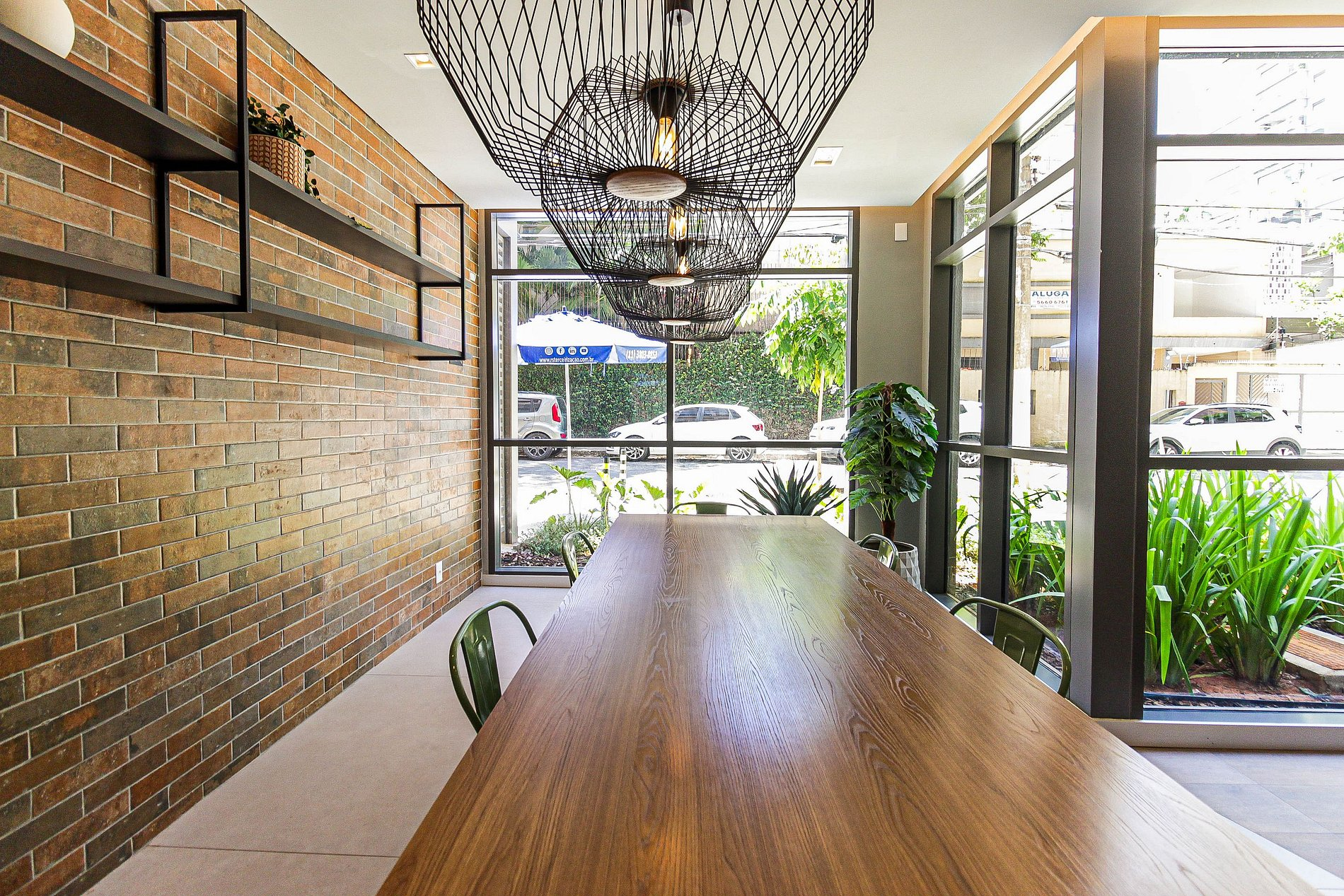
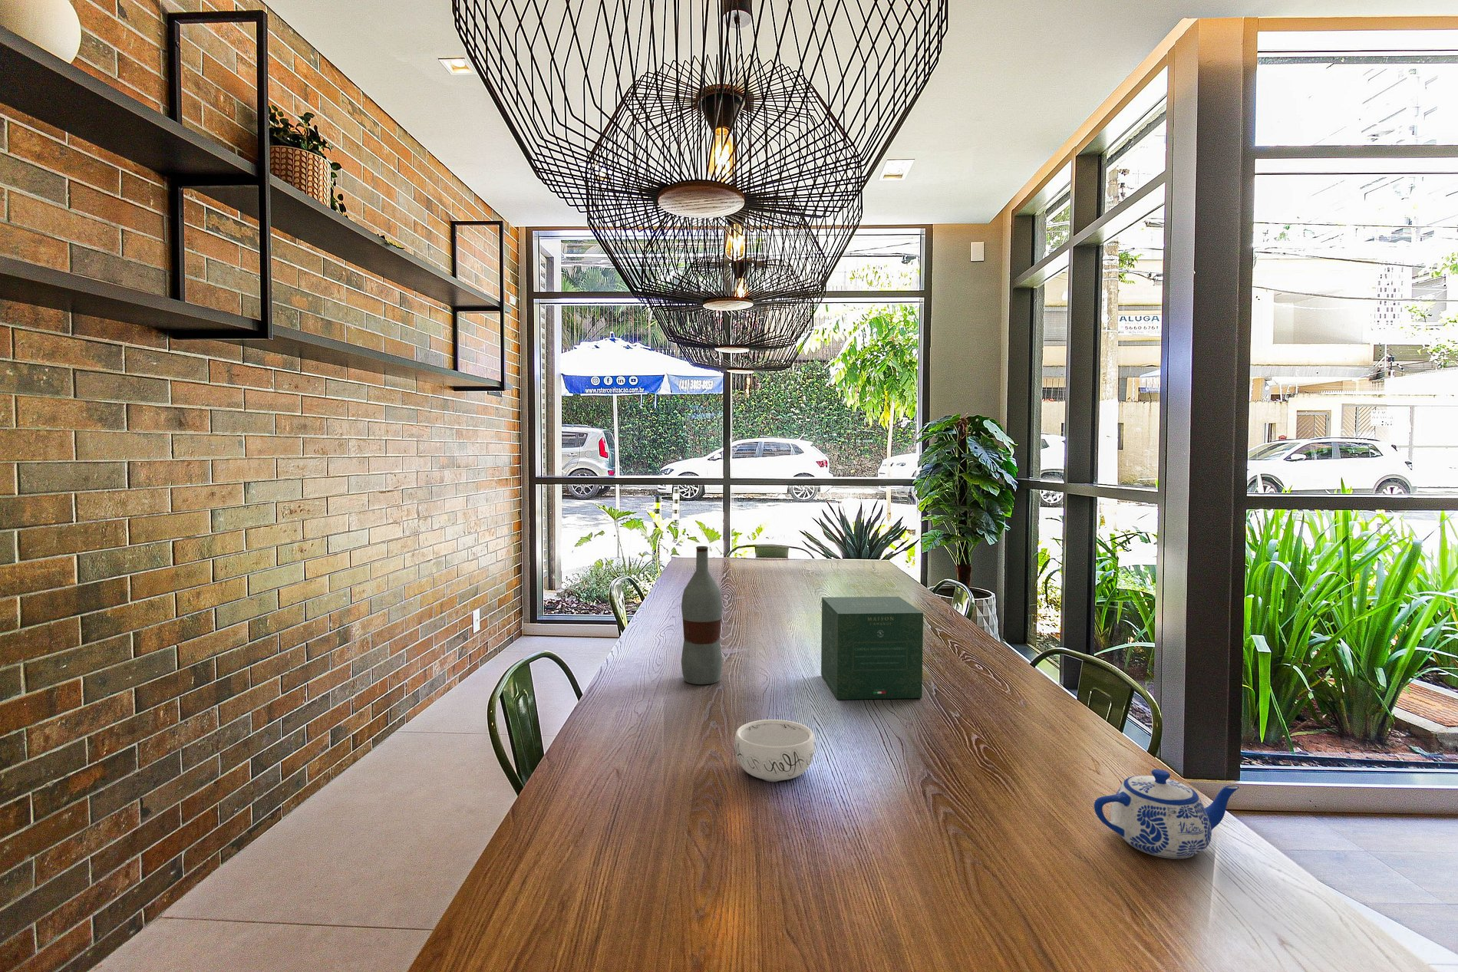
+ gift box [820,596,924,701]
+ bottle [680,546,724,686]
+ teapot [1094,769,1240,859]
+ decorative bowl [733,719,816,782]
